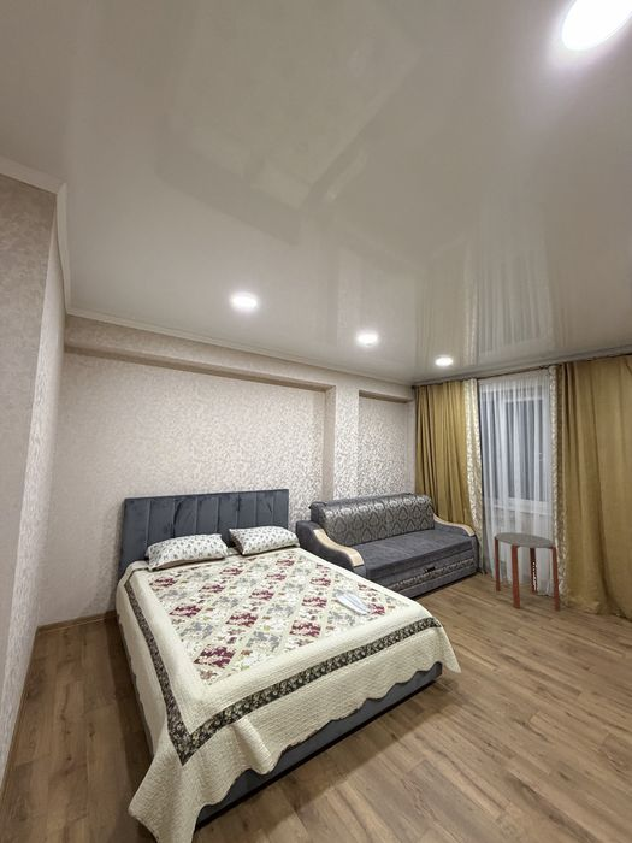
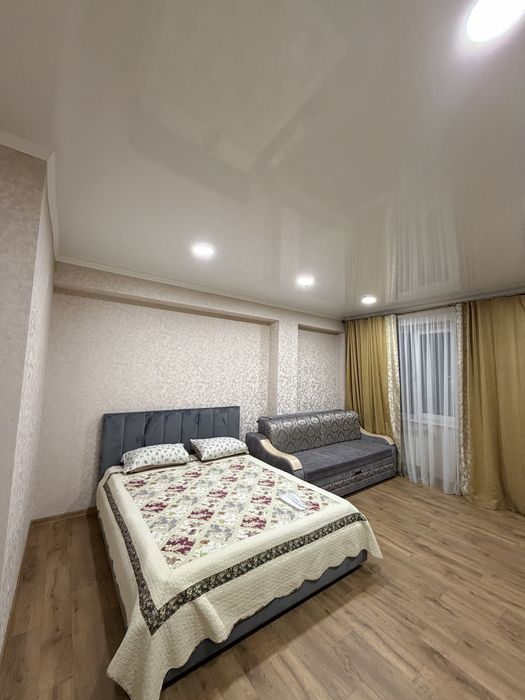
- side table [492,531,561,612]
